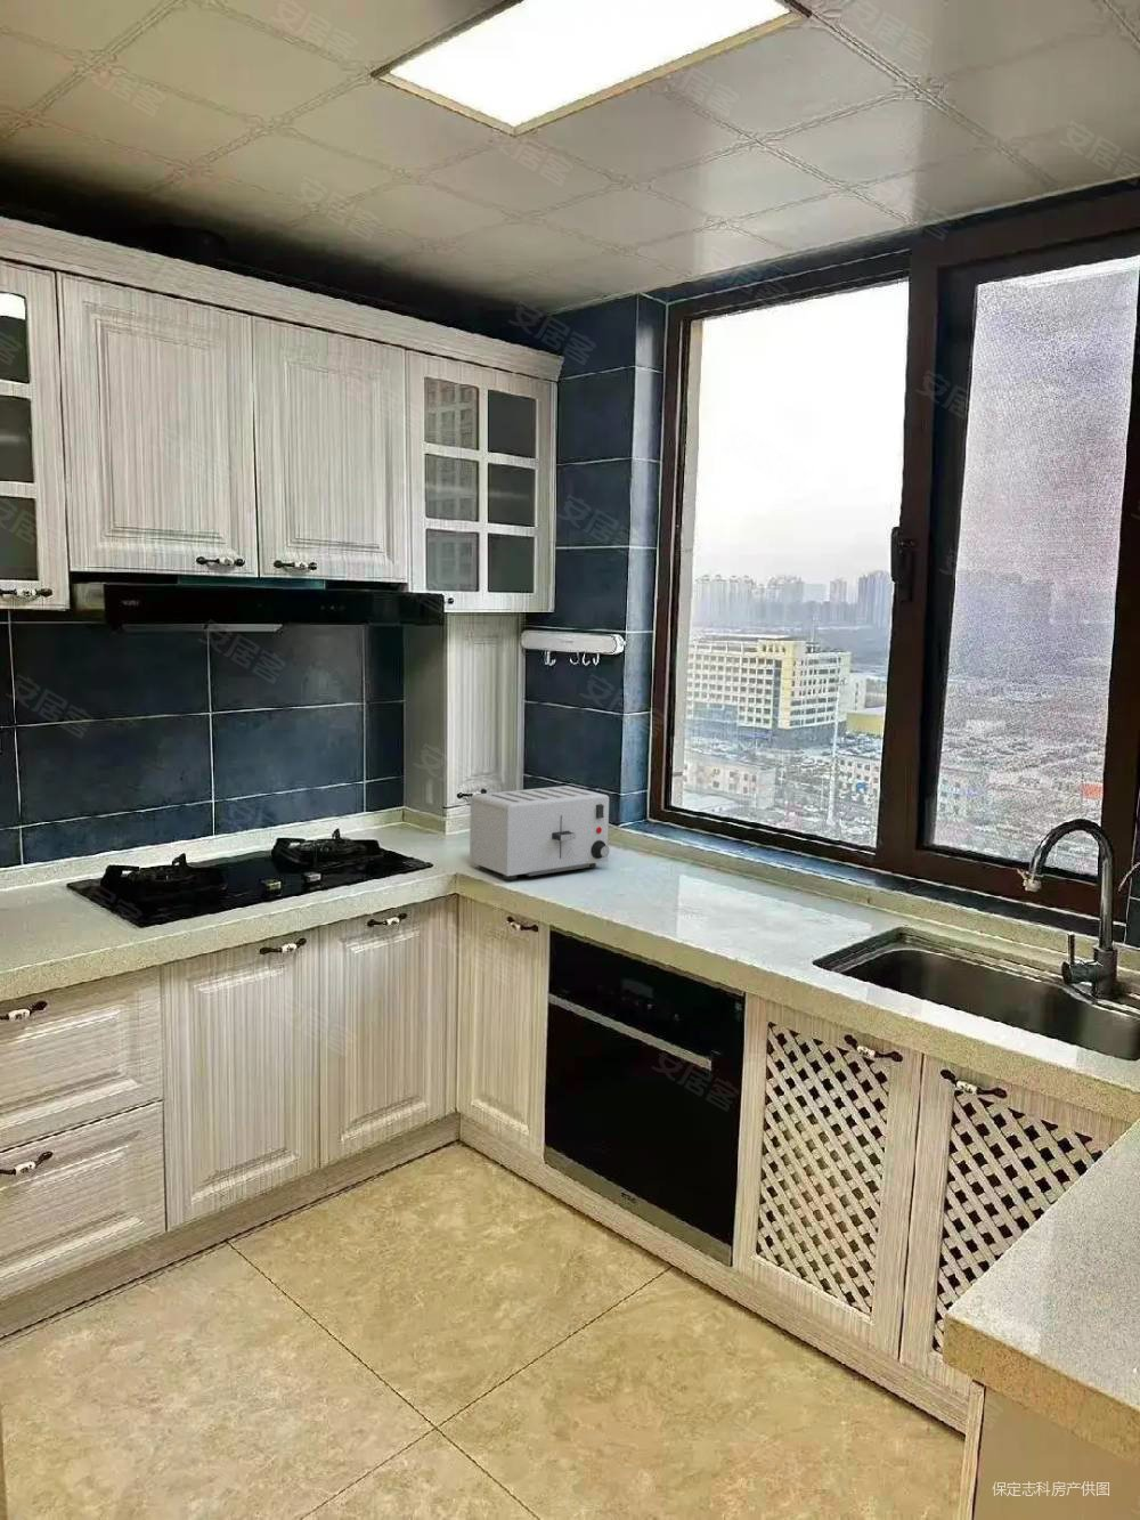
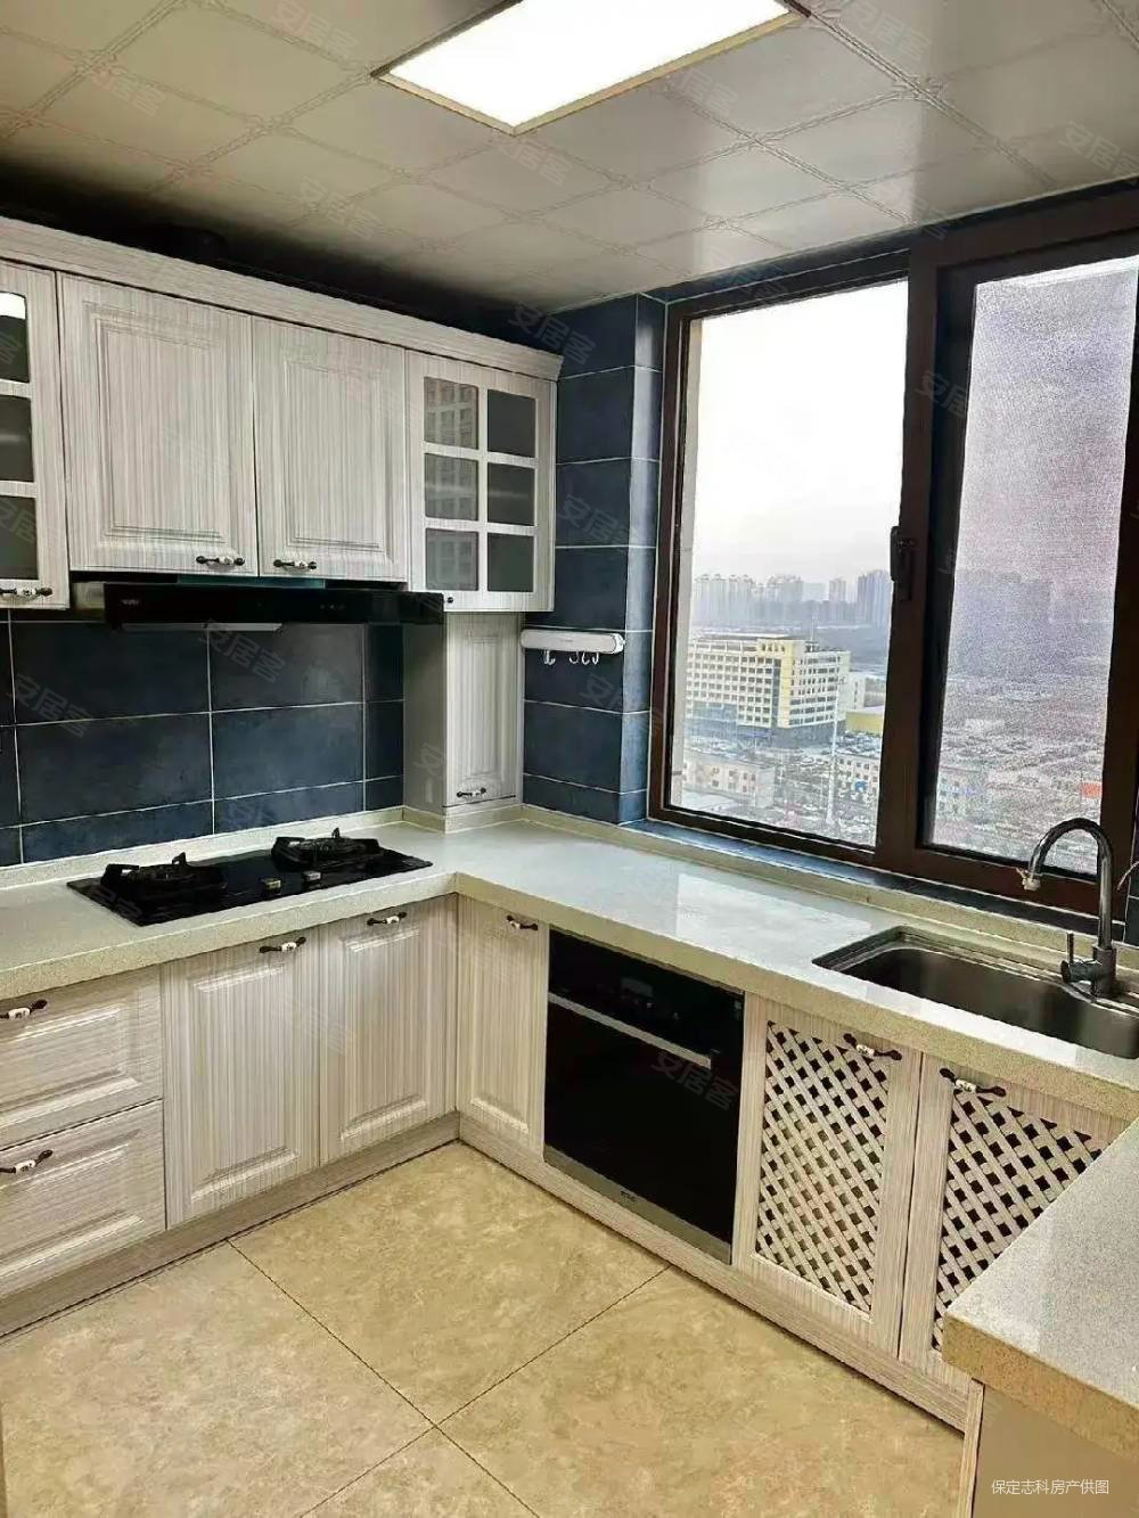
- toaster [468,785,610,882]
